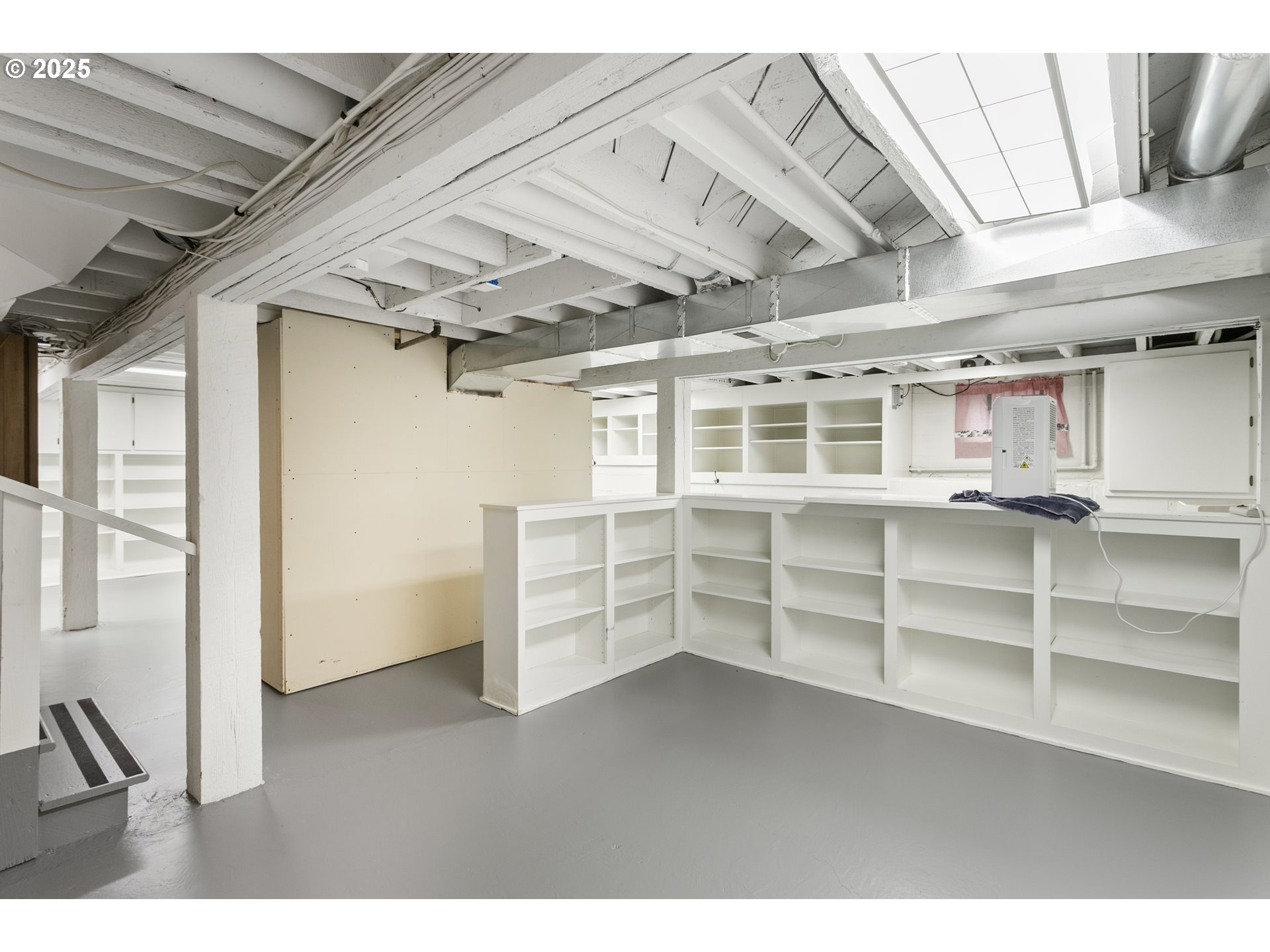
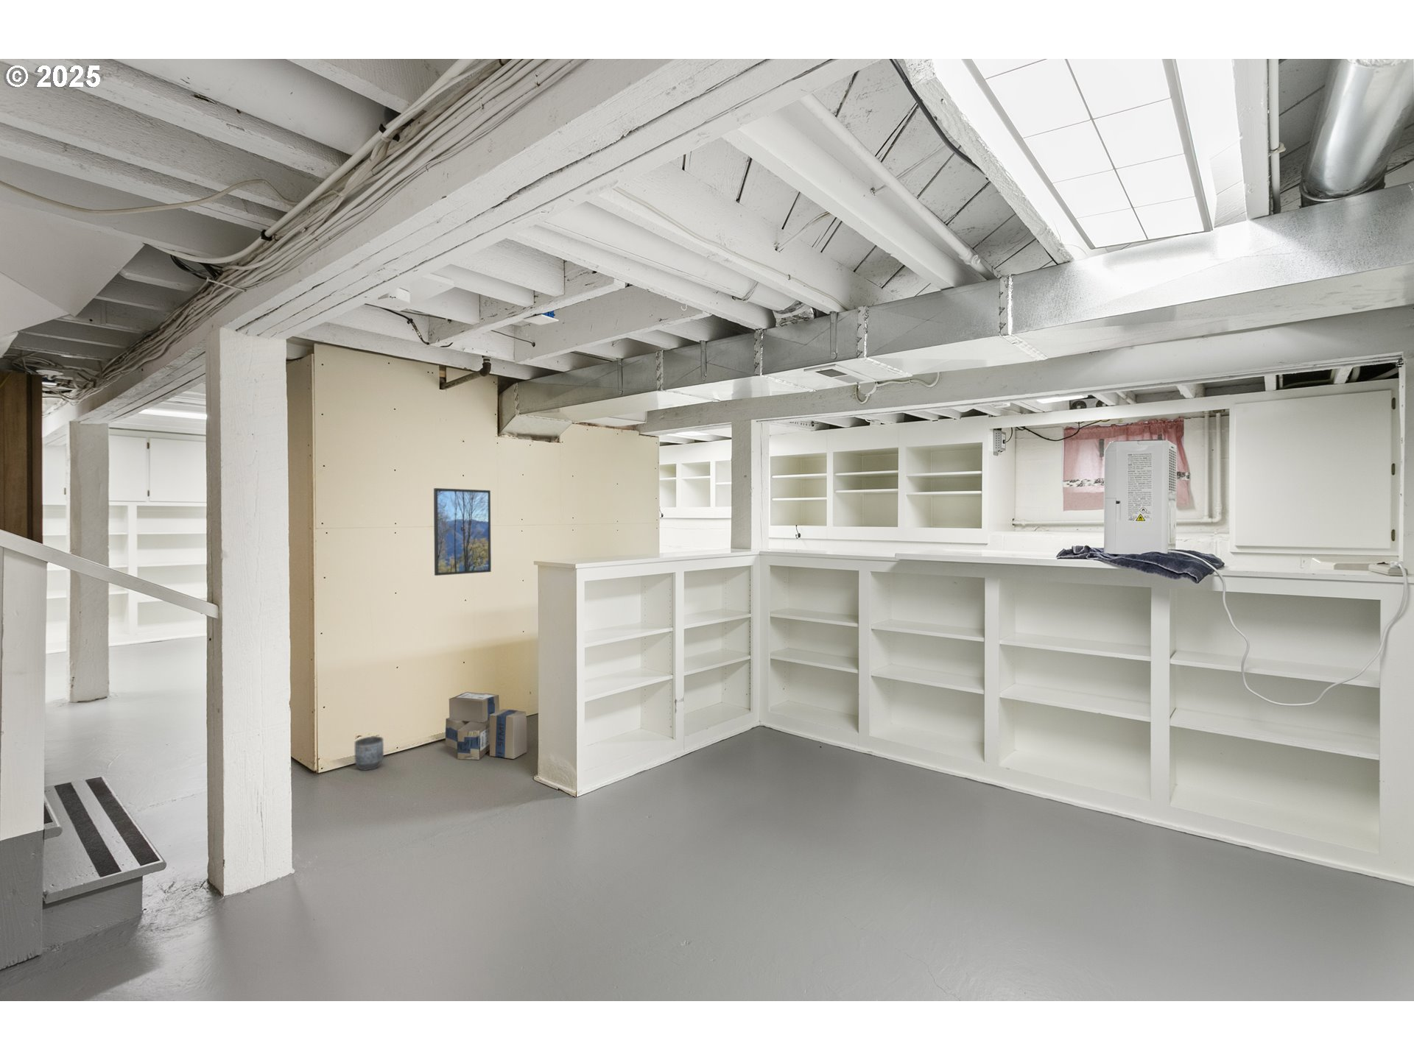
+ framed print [433,488,492,577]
+ cardboard box [445,691,528,760]
+ planter [354,735,384,772]
